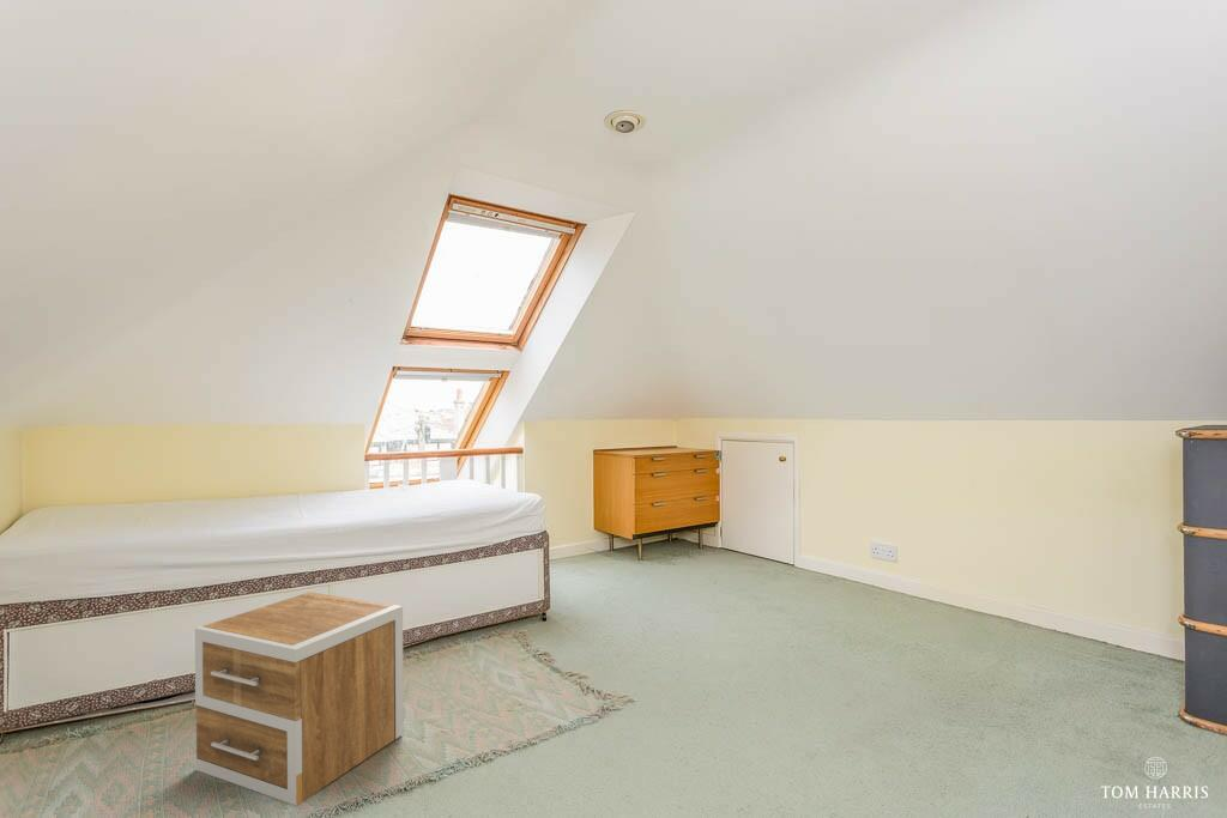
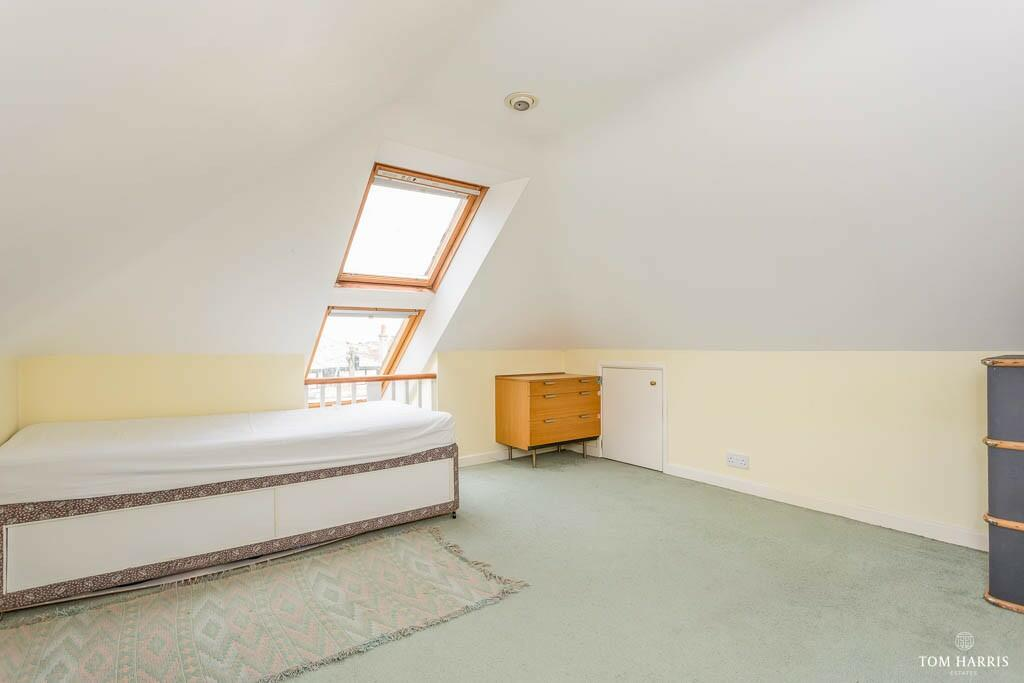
- nightstand [194,590,405,807]
